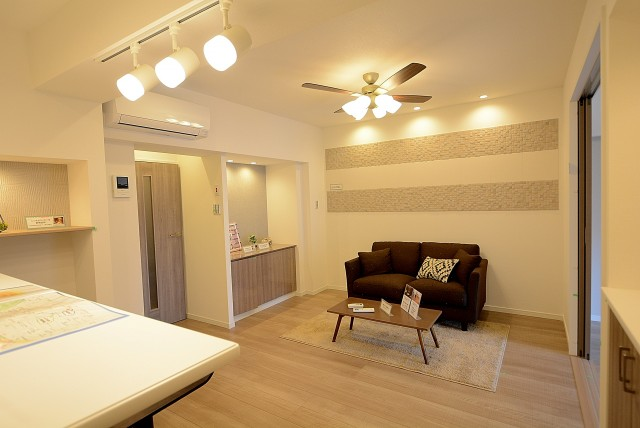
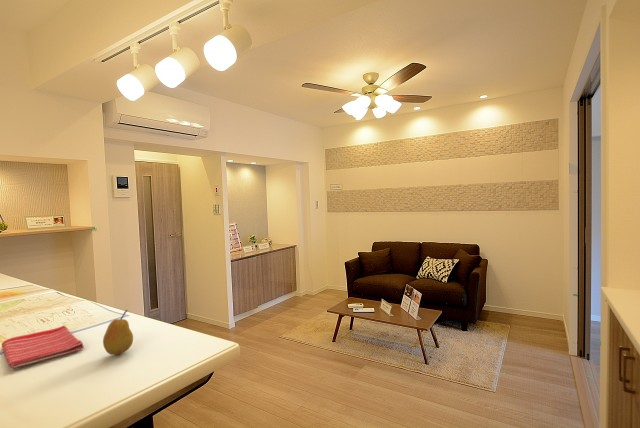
+ fruit [102,309,134,356]
+ dish towel [1,325,85,369]
